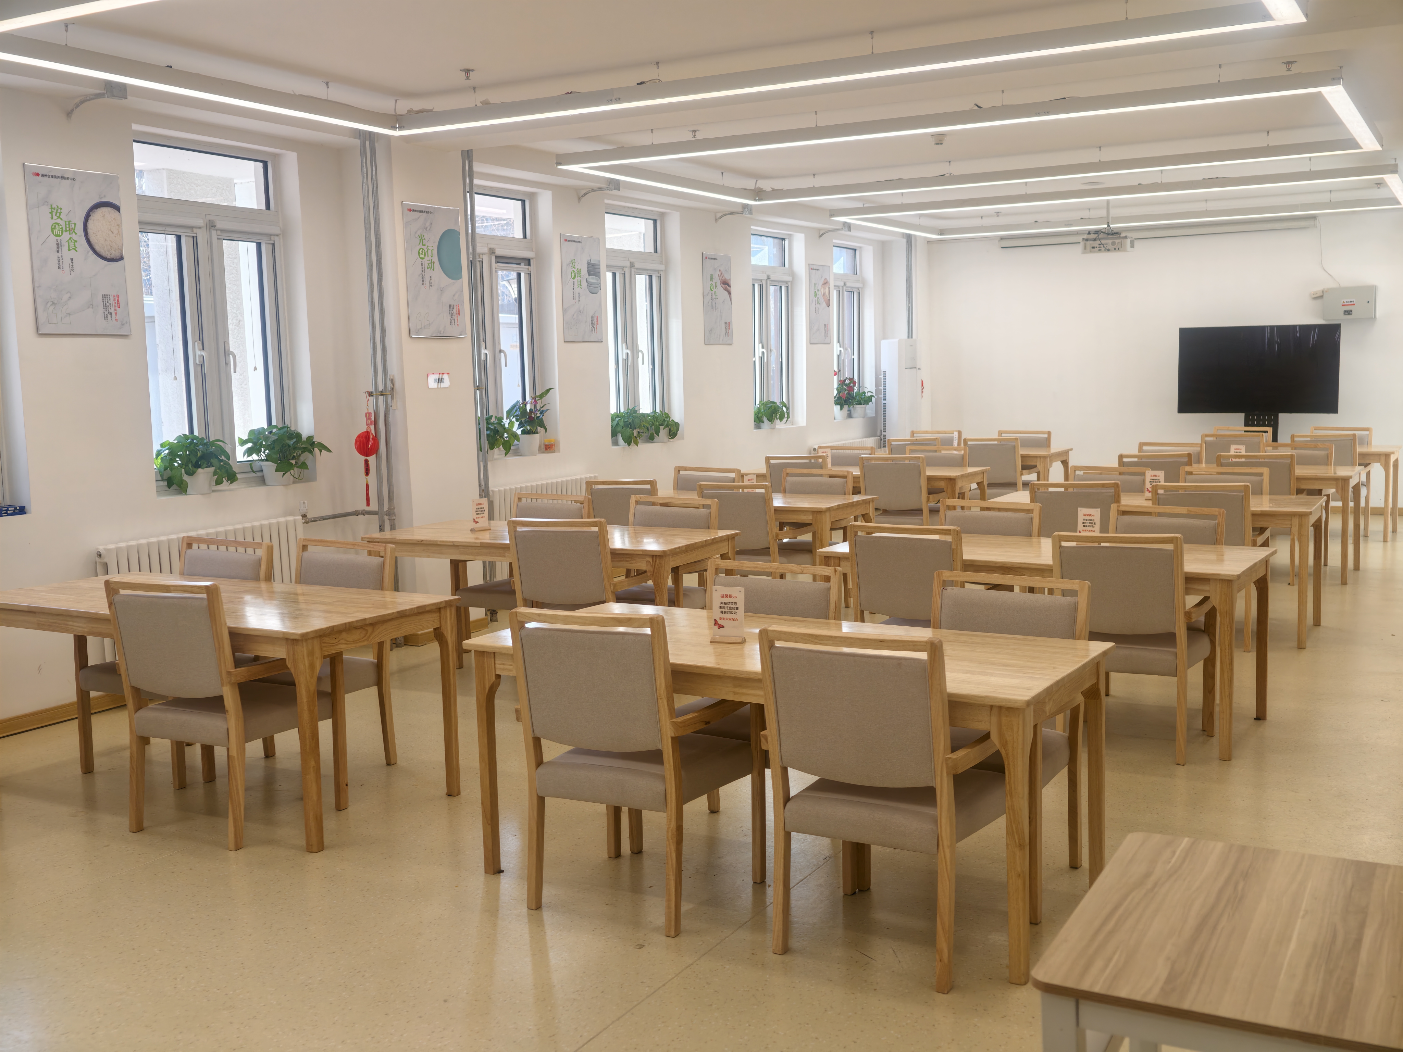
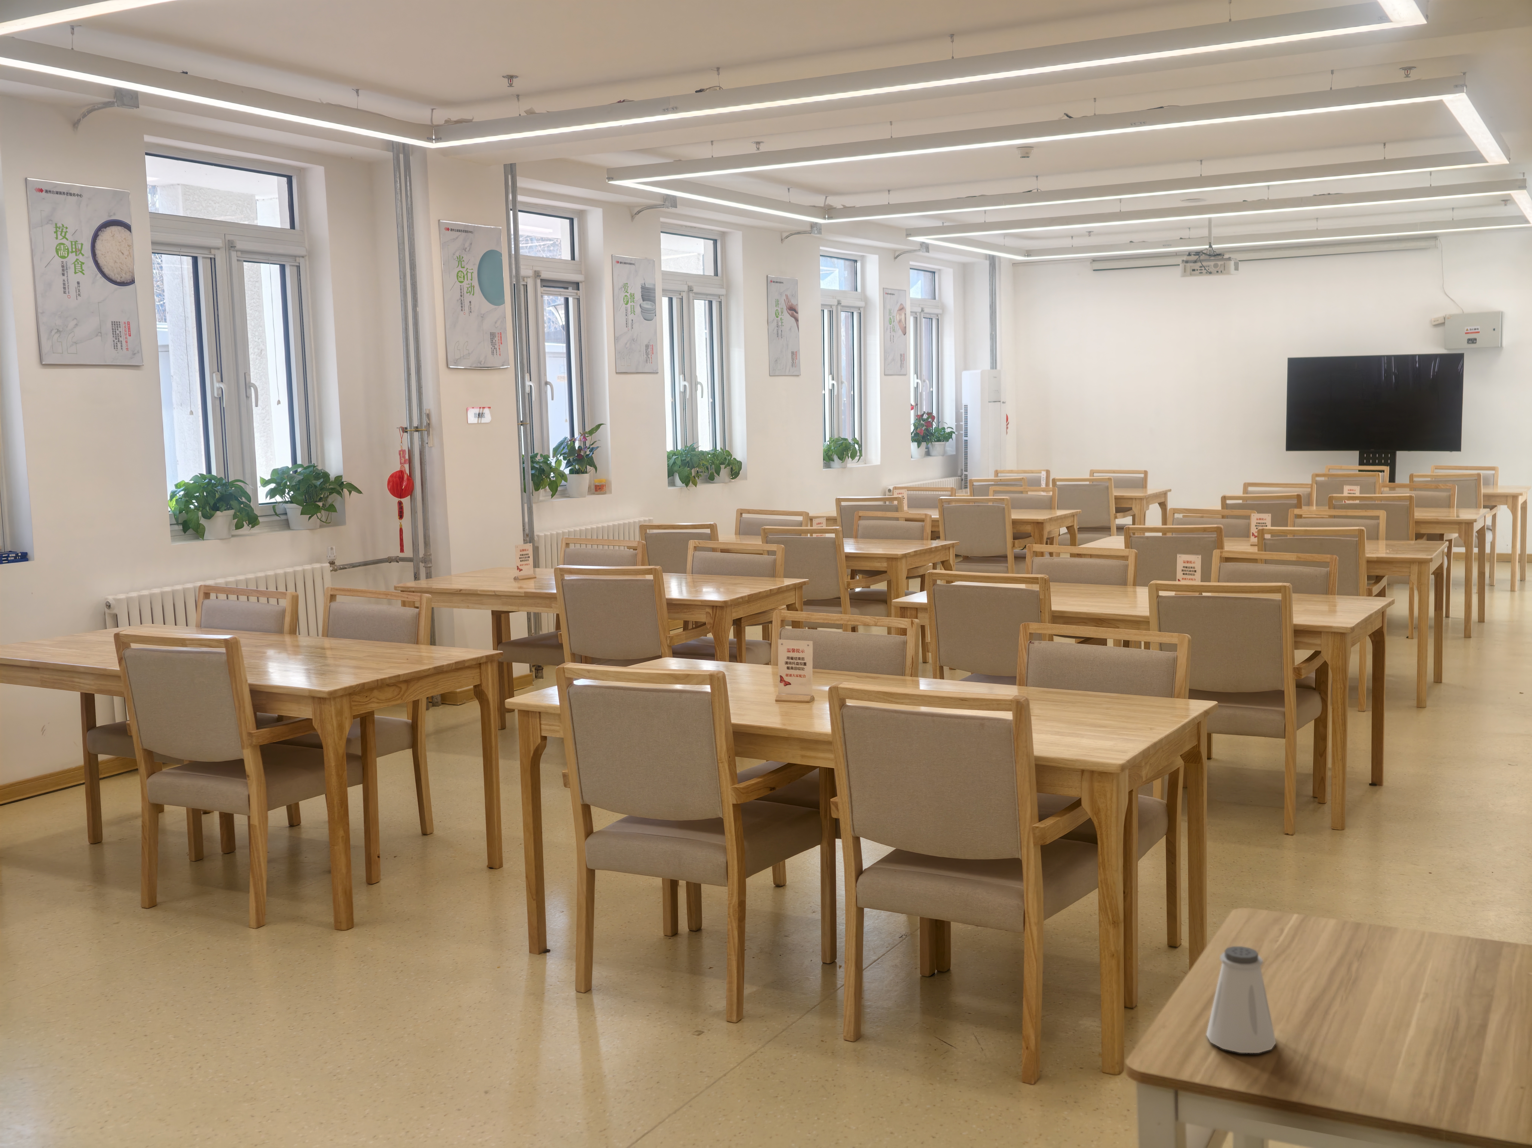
+ saltshaker [1206,945,1276,1054]
